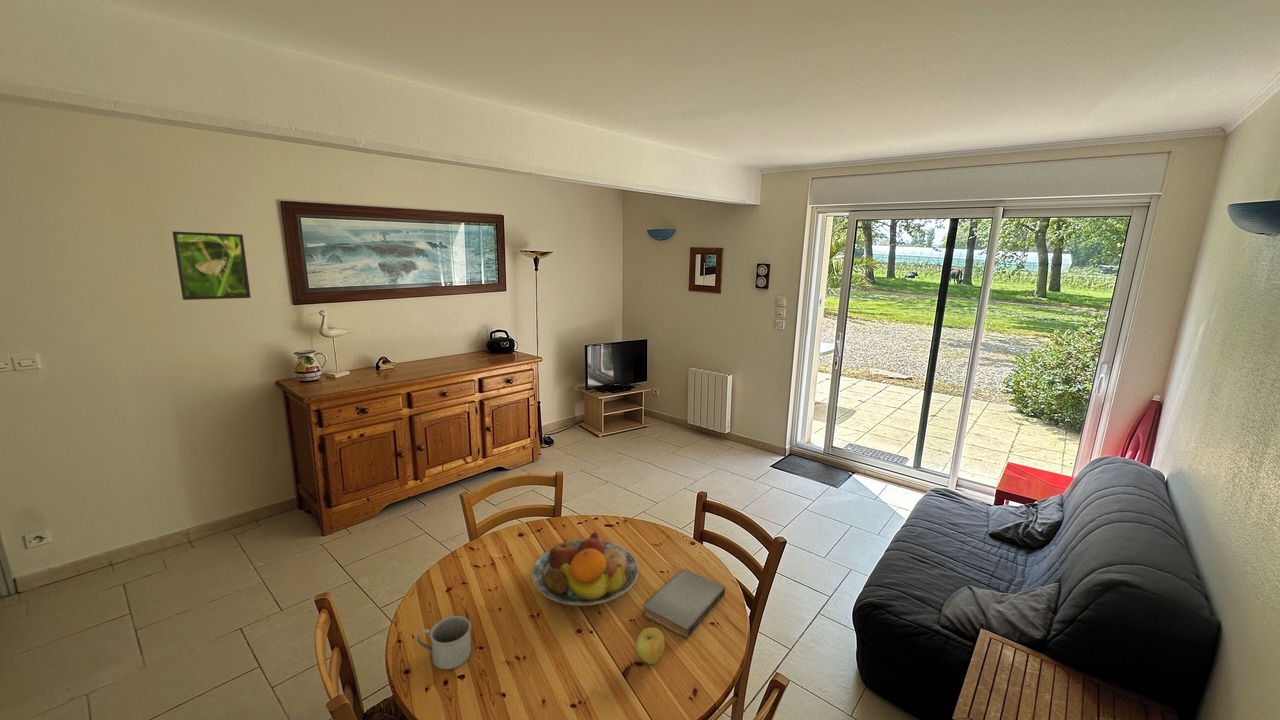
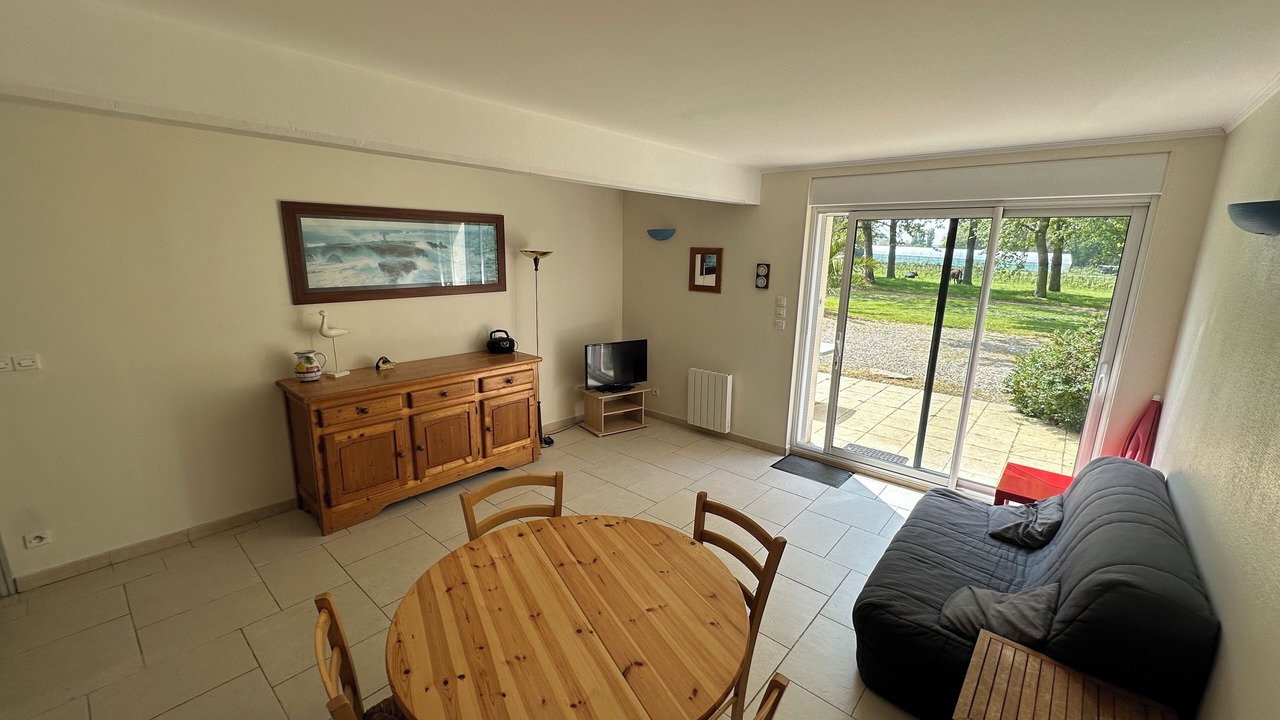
- book [642,568,726,639]
- fruit bowl [531,531,639,606]
- mug [416,615,472,670]
- apple [635,627,665,665]
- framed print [172,230,252,301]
